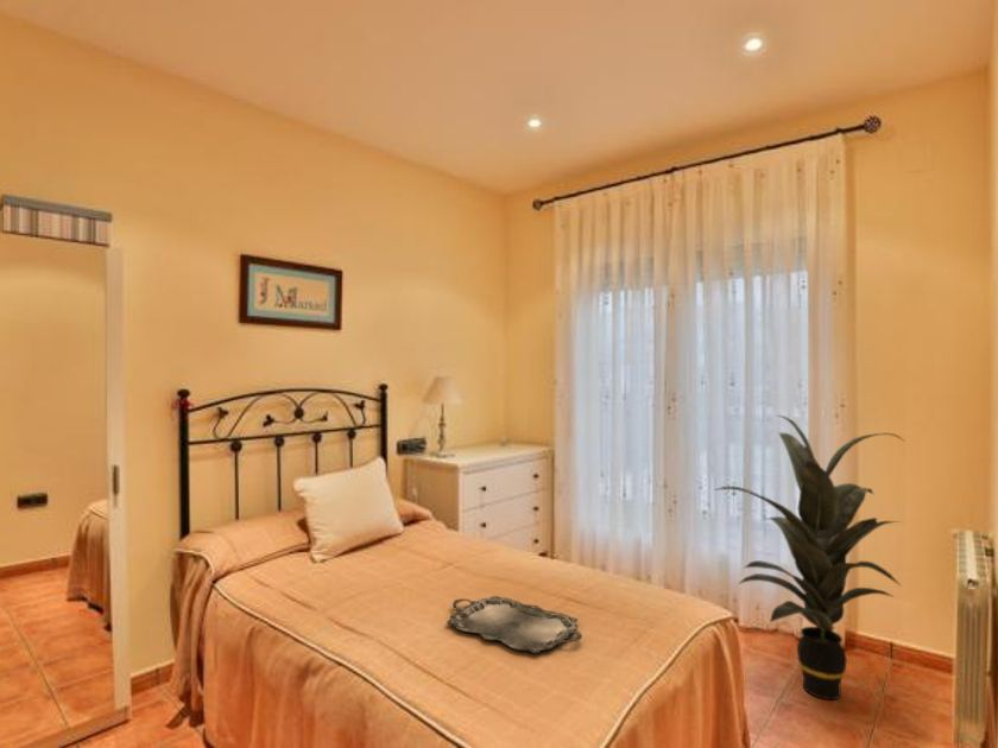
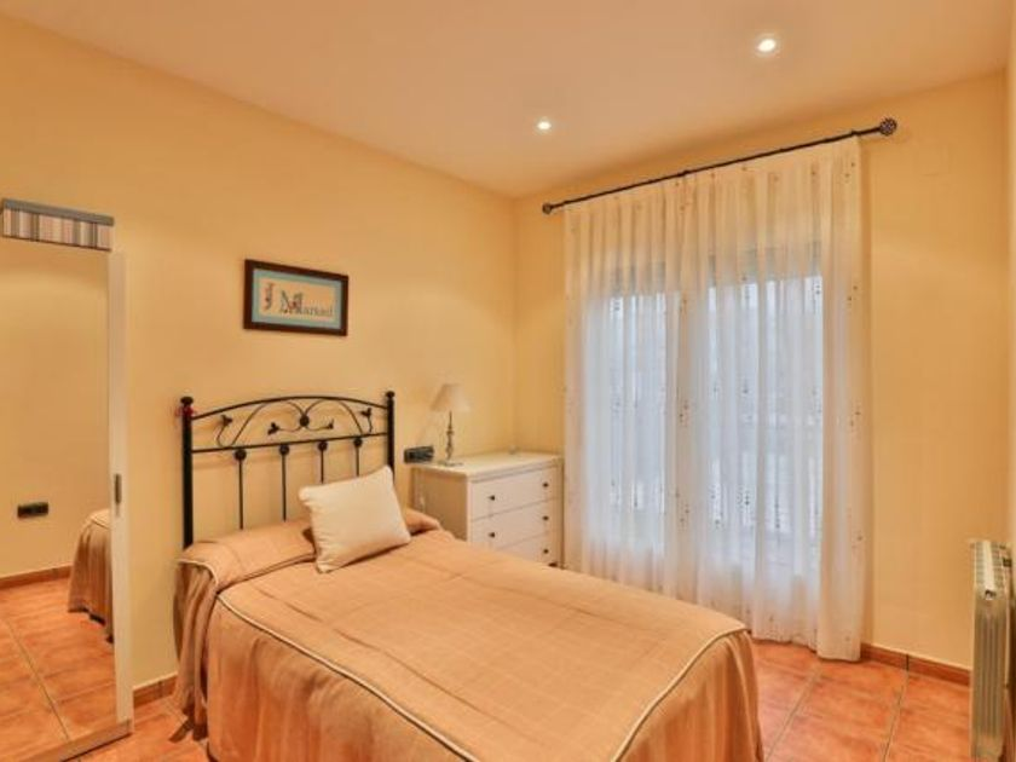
- indoor plant [713,414,904,701]
- serving tray [446,595,583,654]
